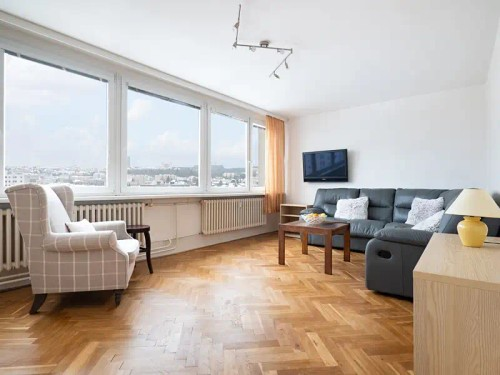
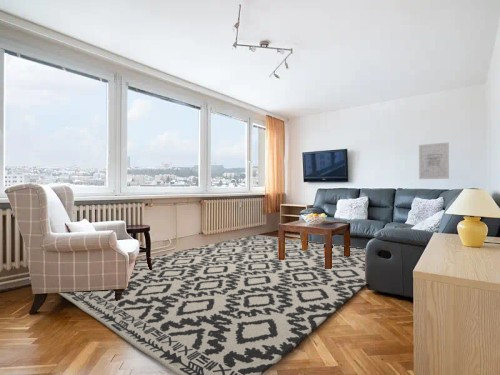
+ wall art [418,141,450,180]
+ rug [58,234,367,375]
